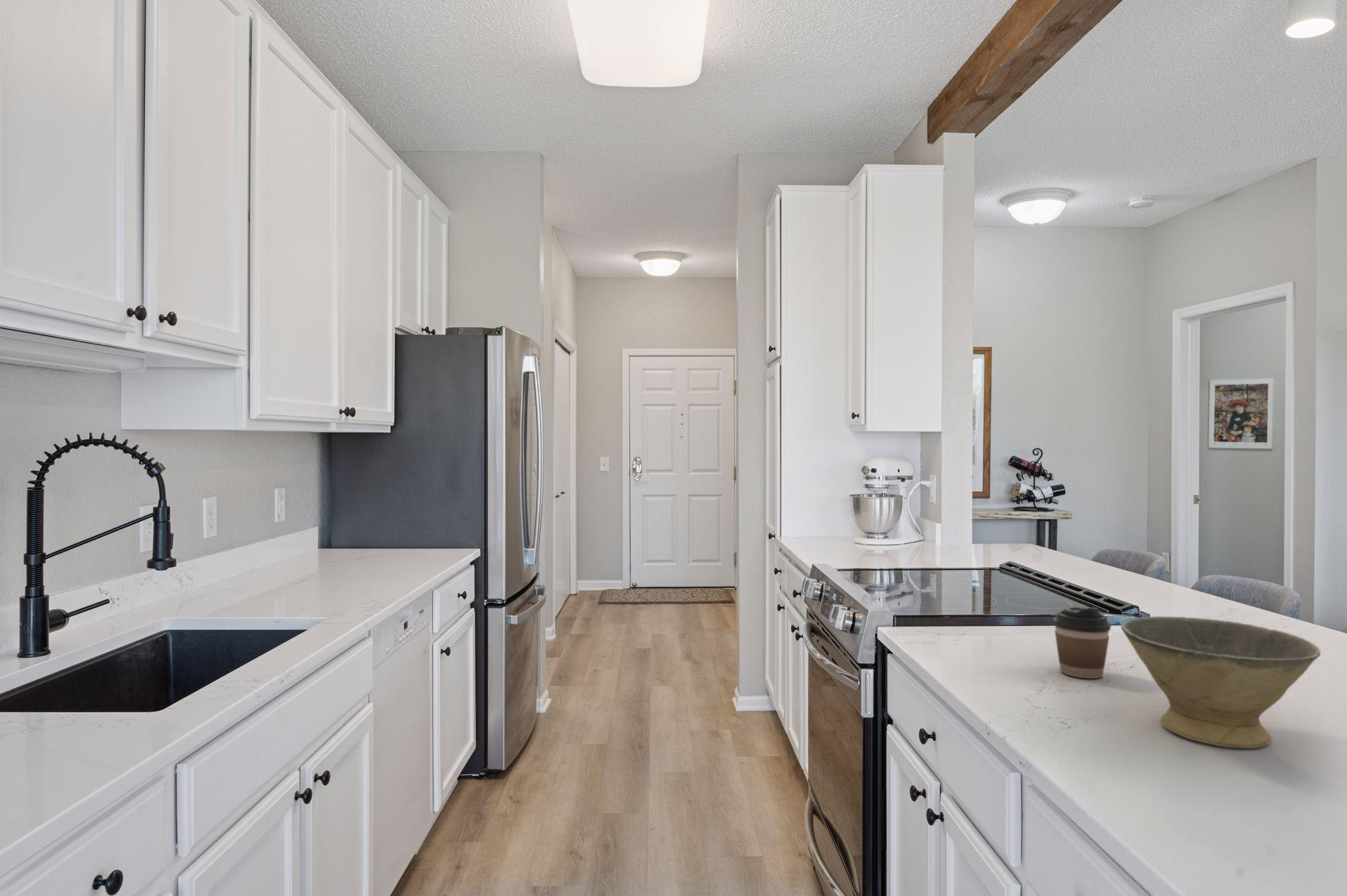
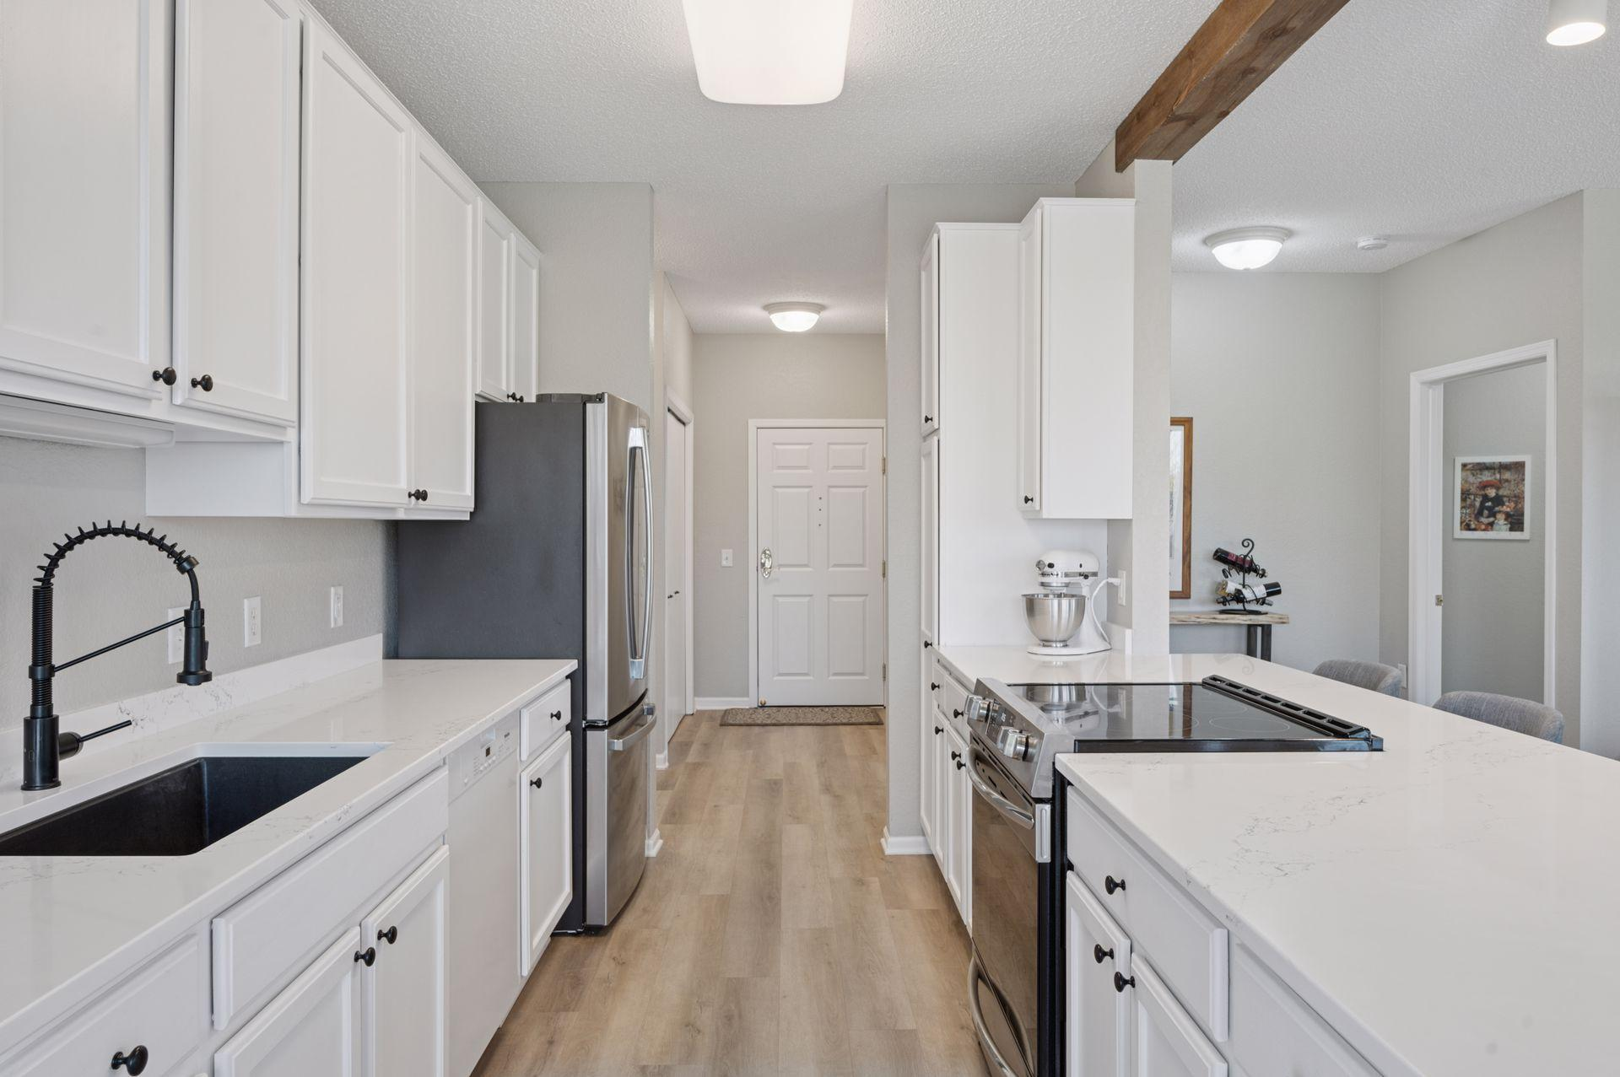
- coffee cup [1052,606,1112,679]
- bowl [1120,616,1321,749]
